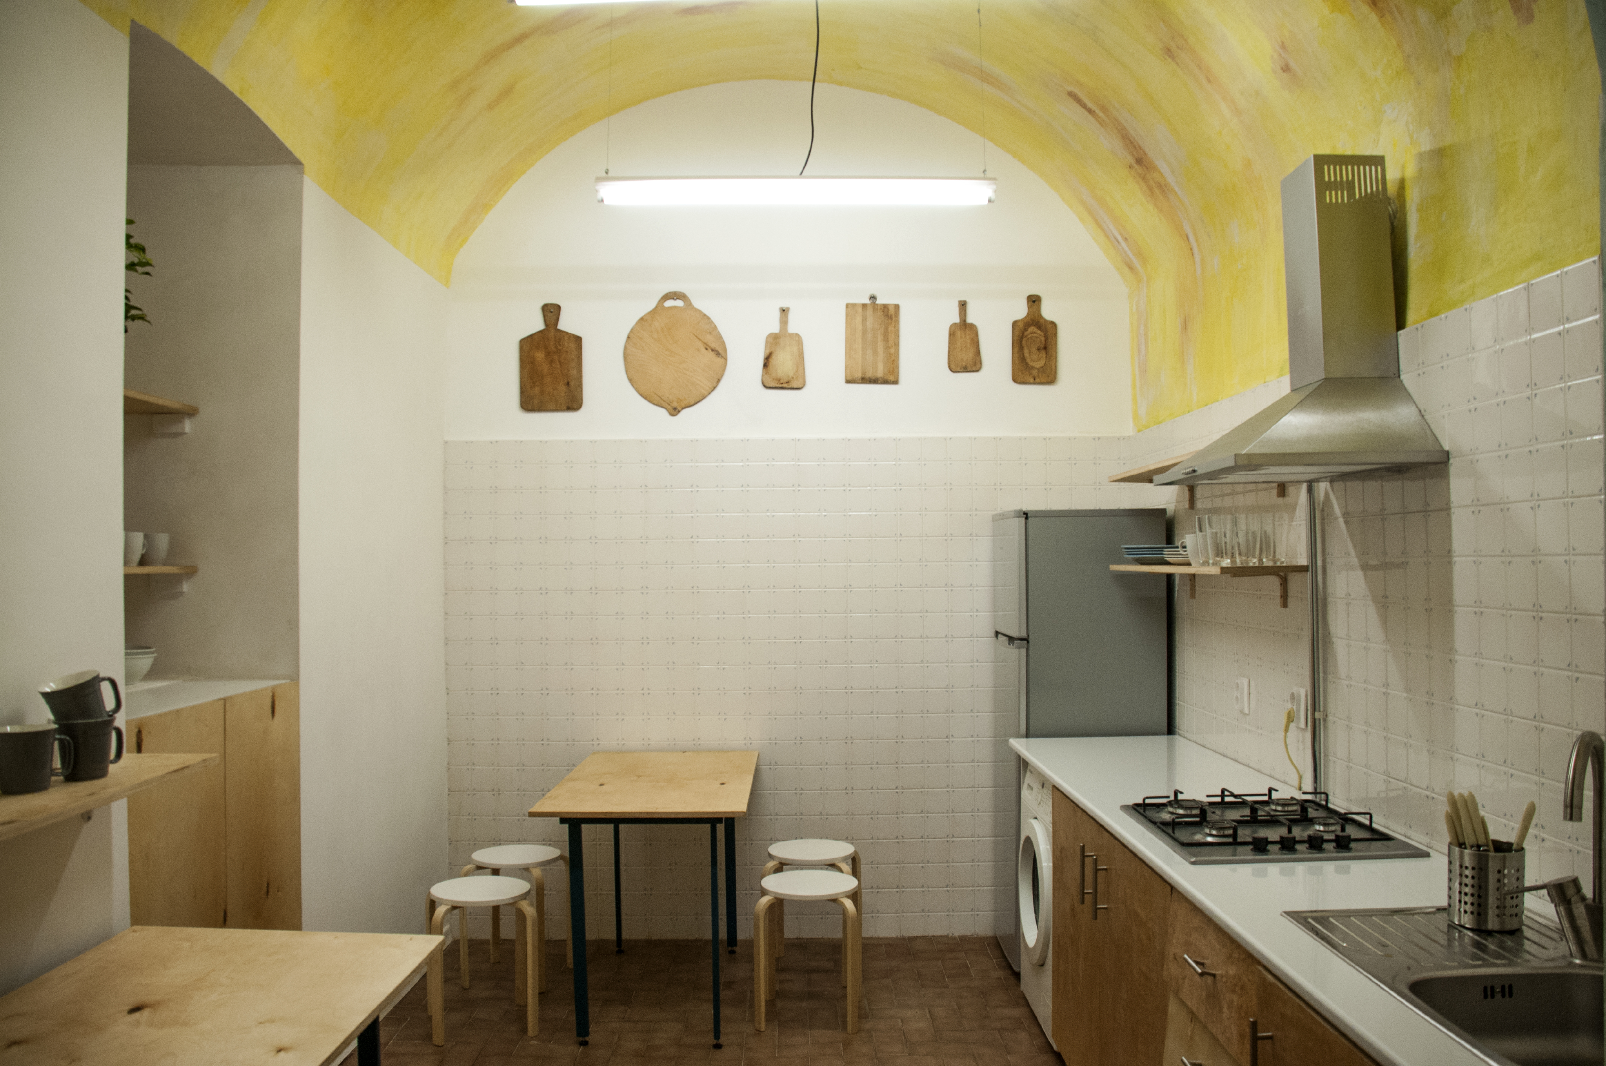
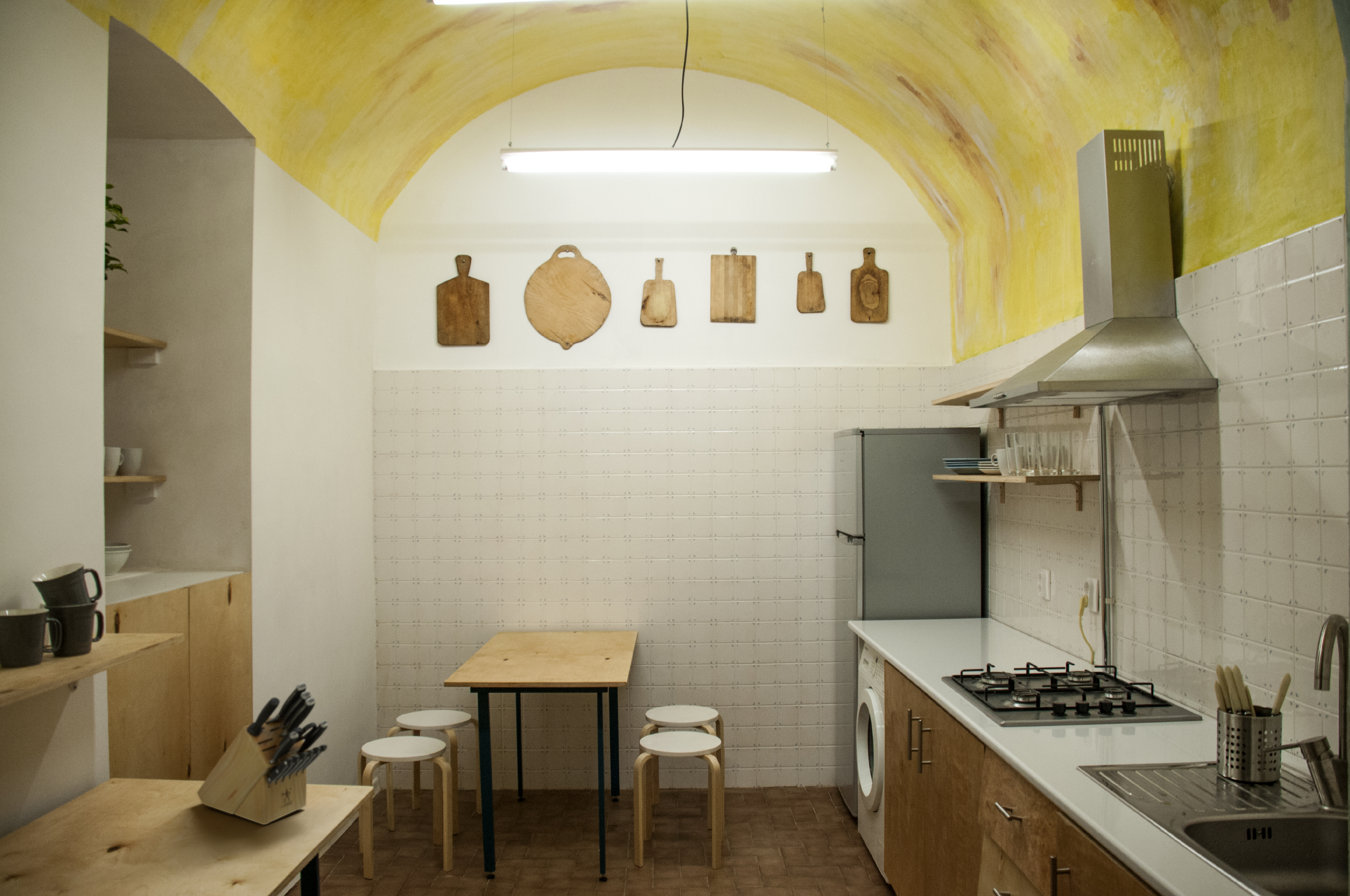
+ knife block [197,682,329,825]
